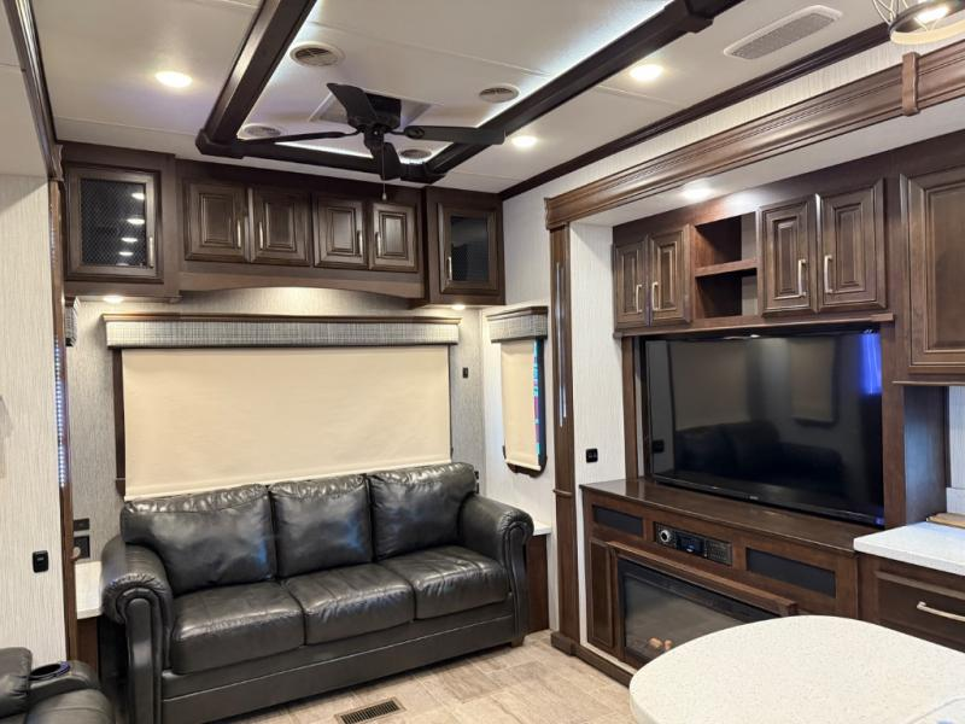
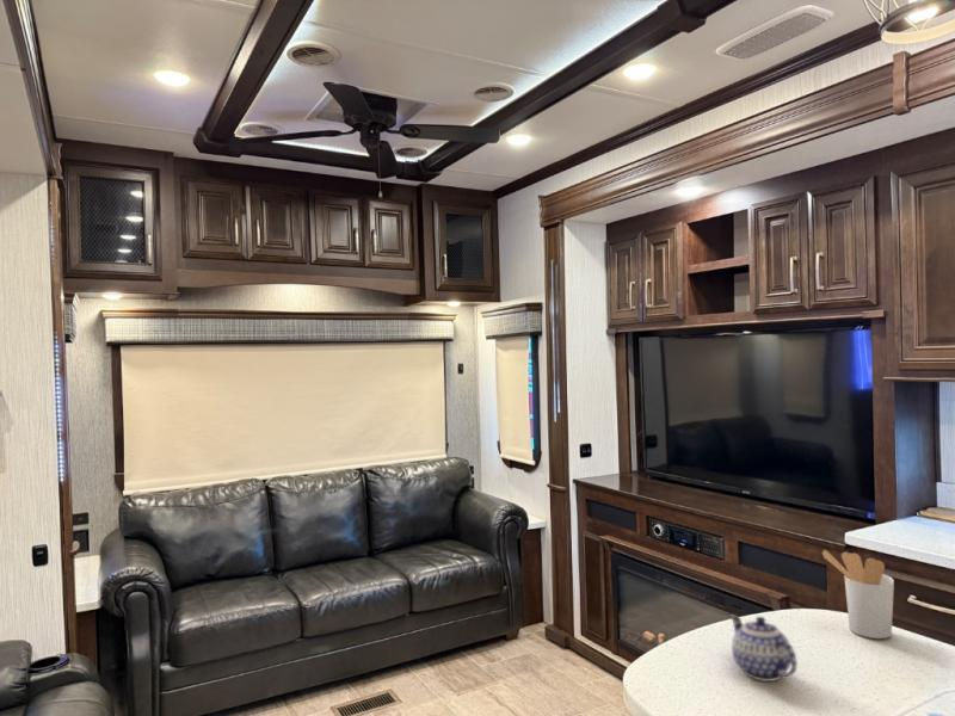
+ teapot [729,615,799,683]
+ utensil holder [821,549,895,640]
